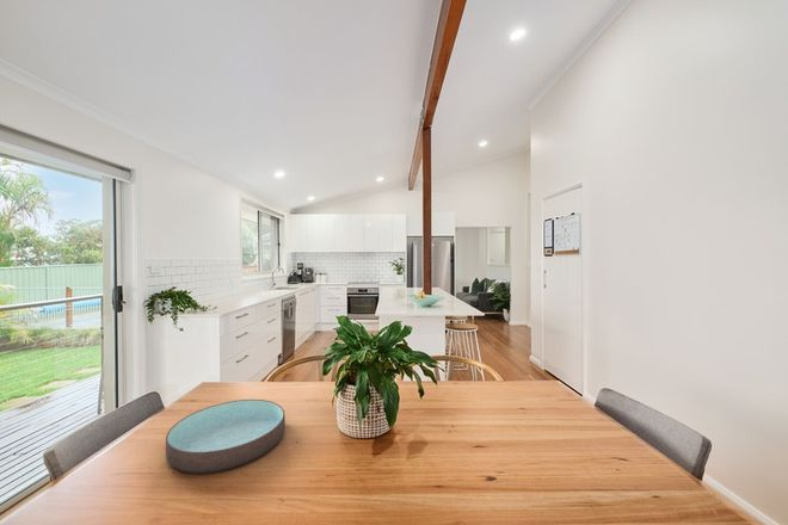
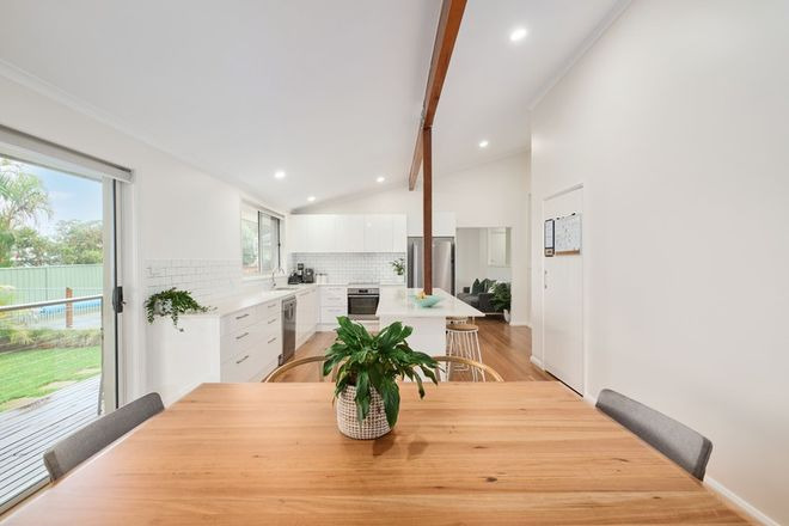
- bowl [165,399,287,475]
